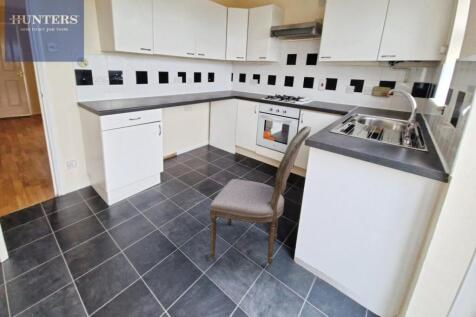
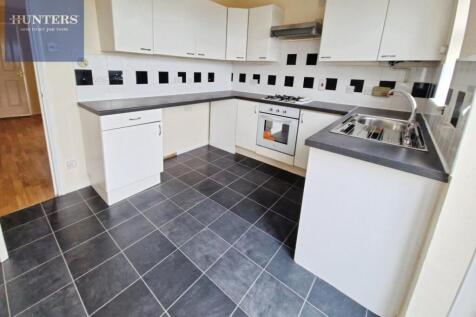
- dining chair [209,125,312,266]
